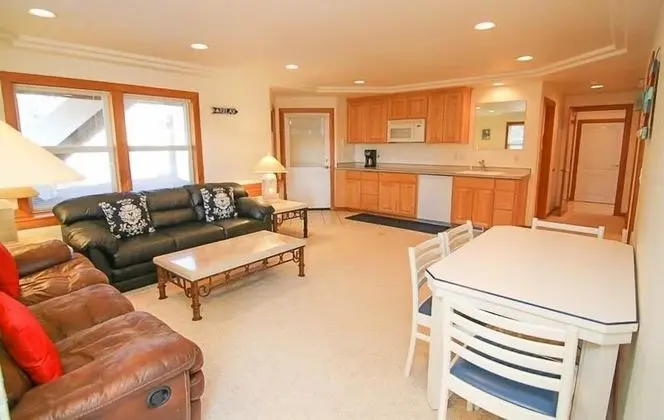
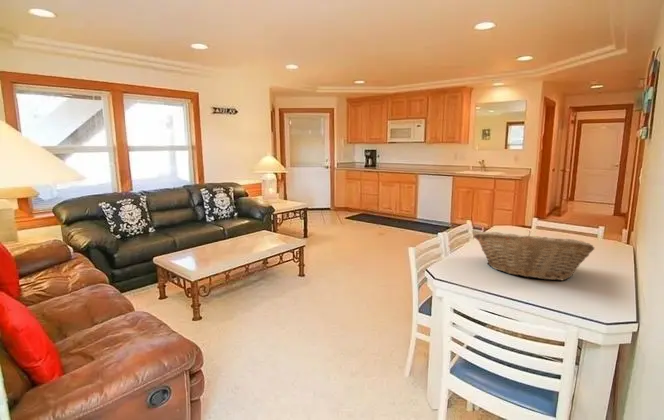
+ fruit basket [473,230,595,281]
